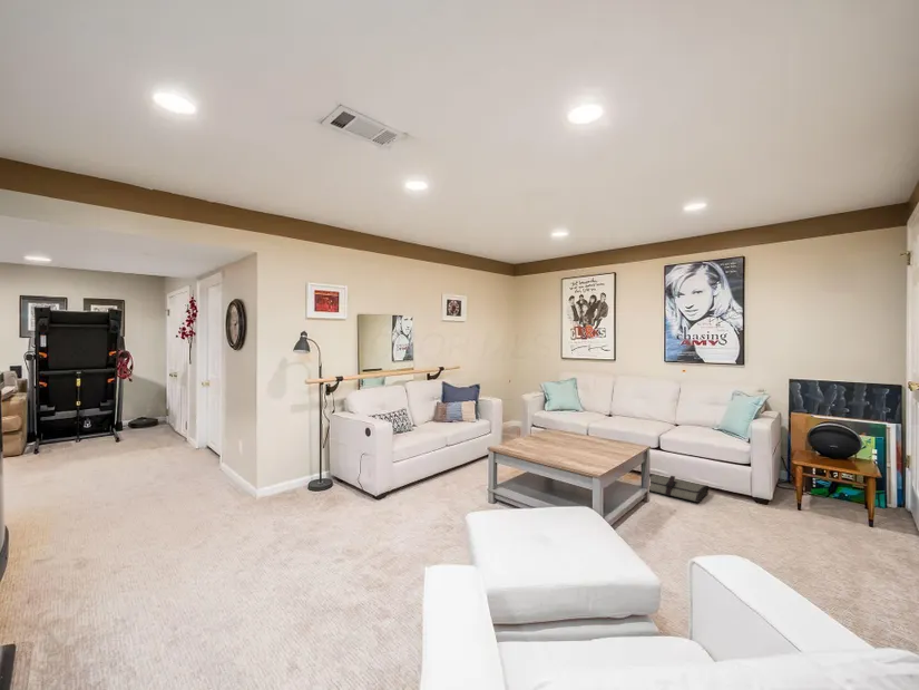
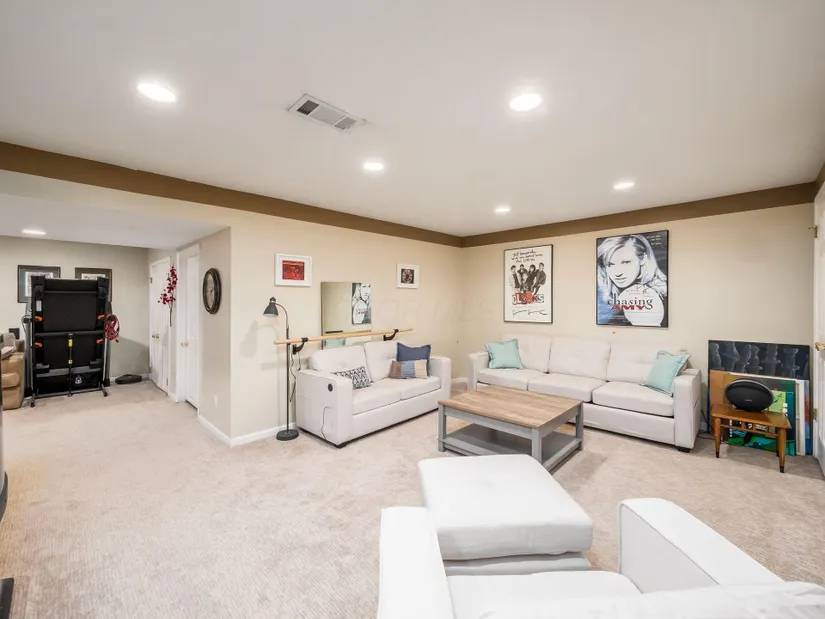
- tool roll [648,474,710,504]
